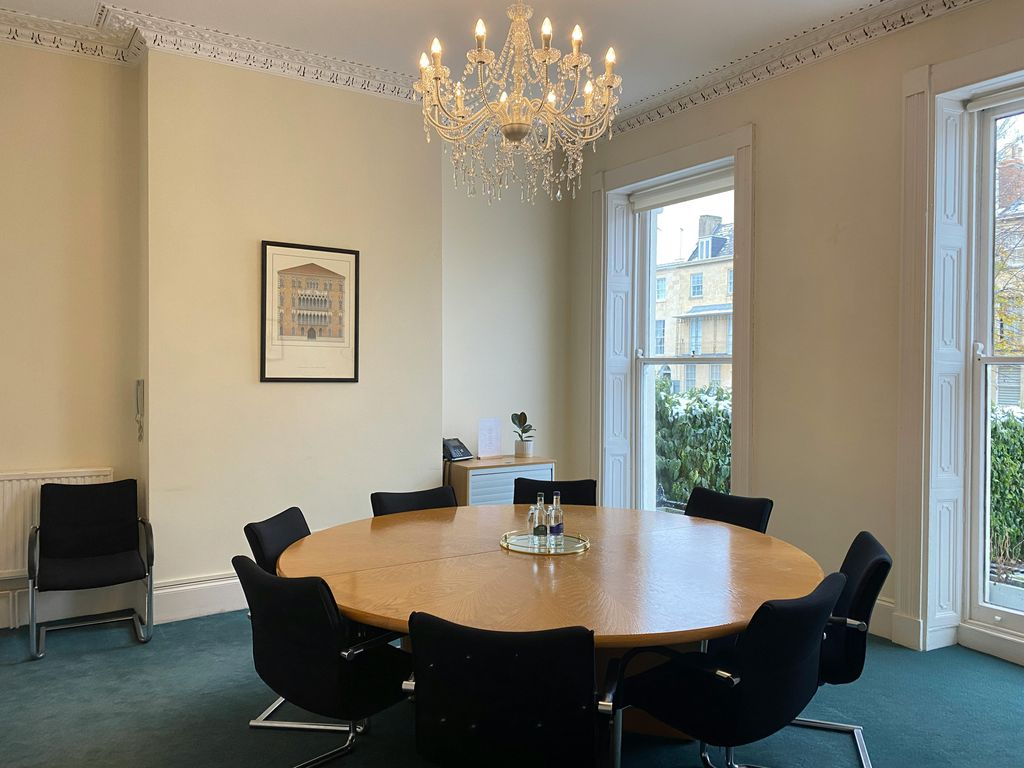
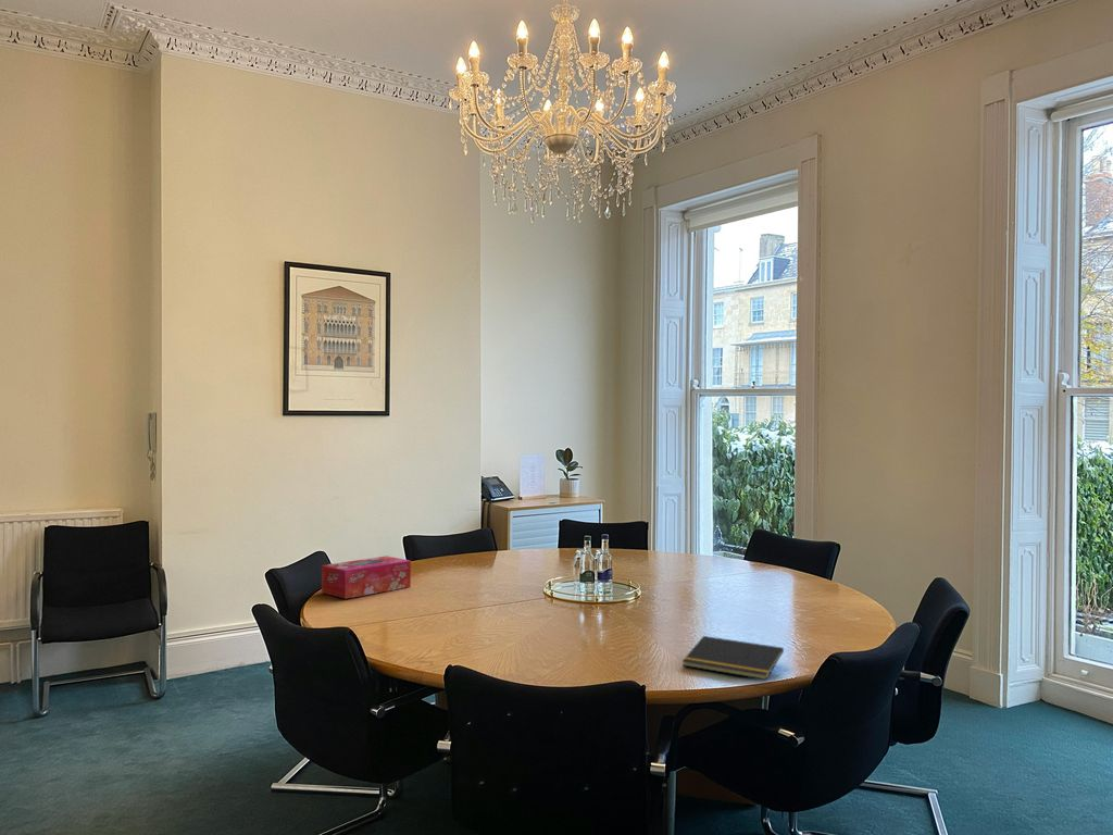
+ tissue box [321,554,412,600]
+ notepad [681,635,785,681]
